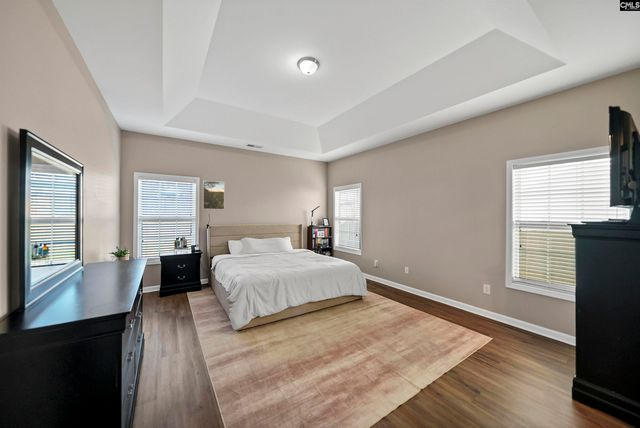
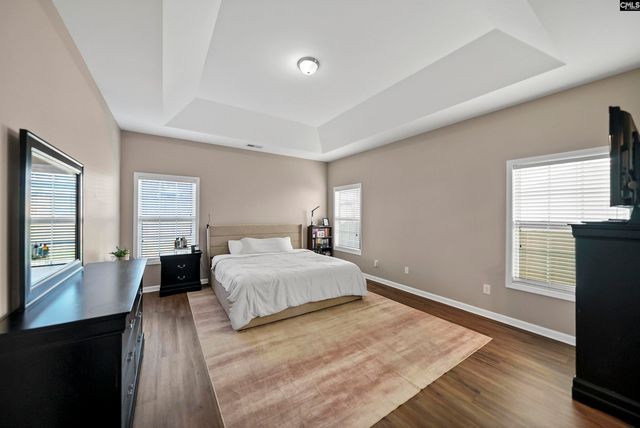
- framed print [202,180,225,210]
